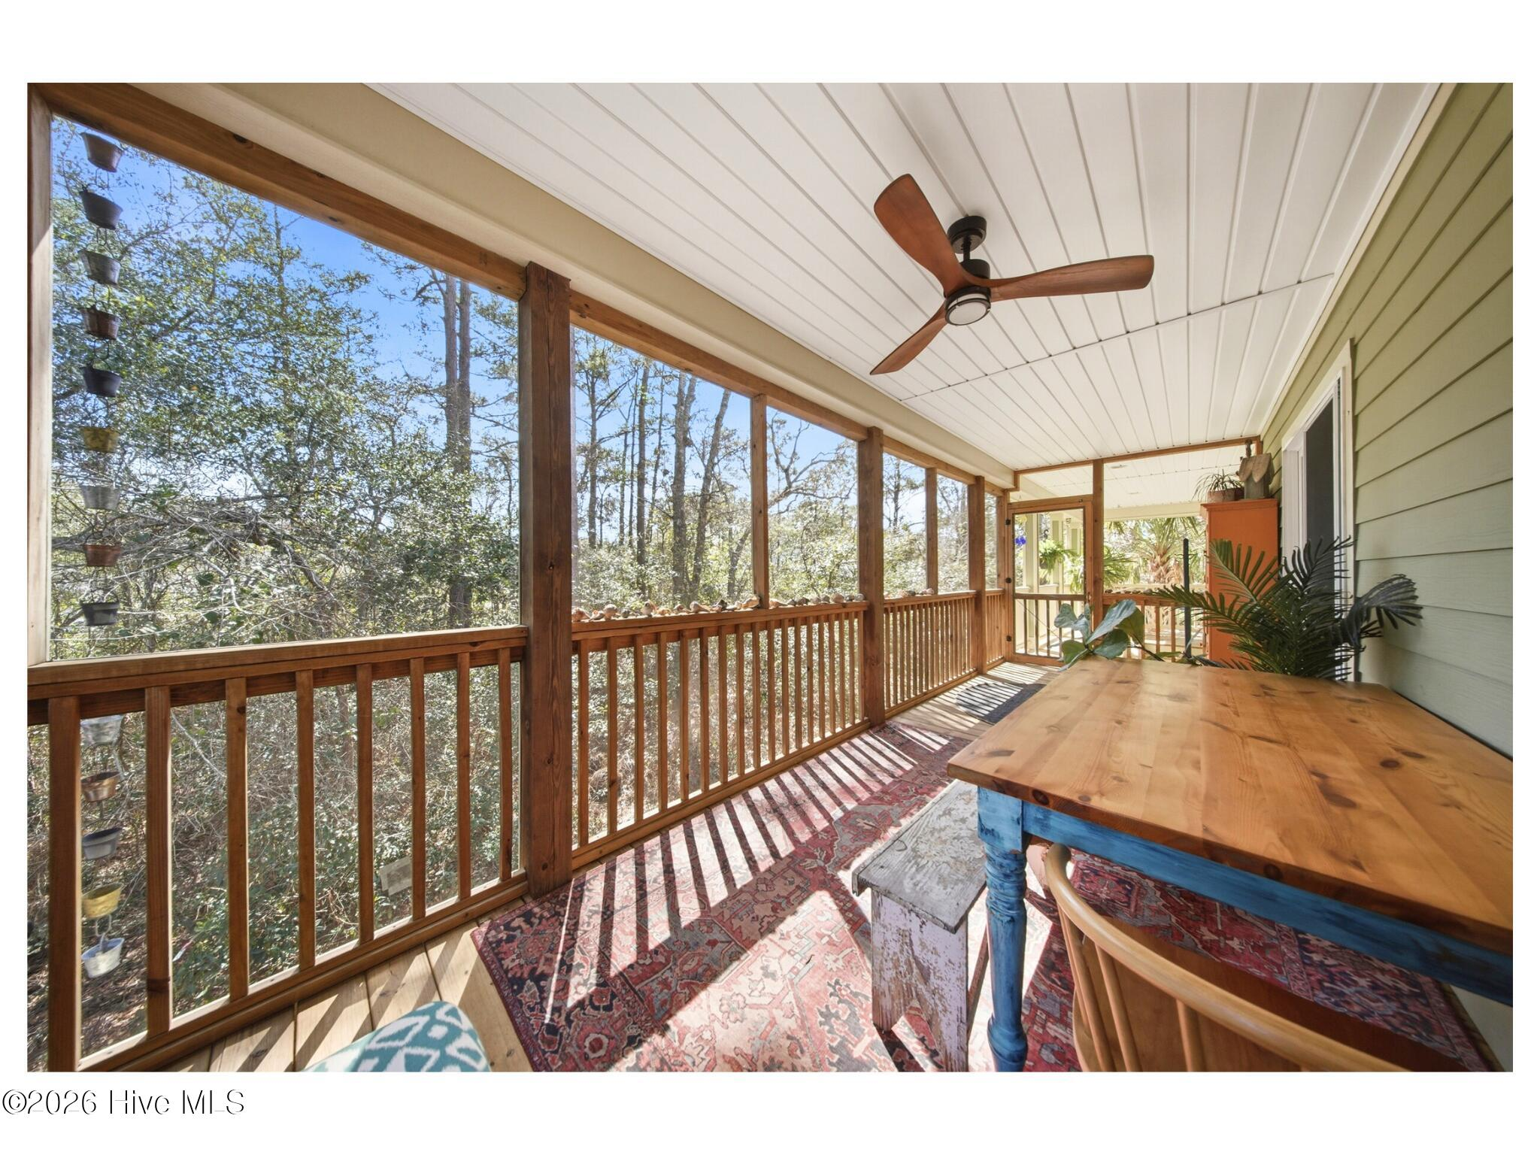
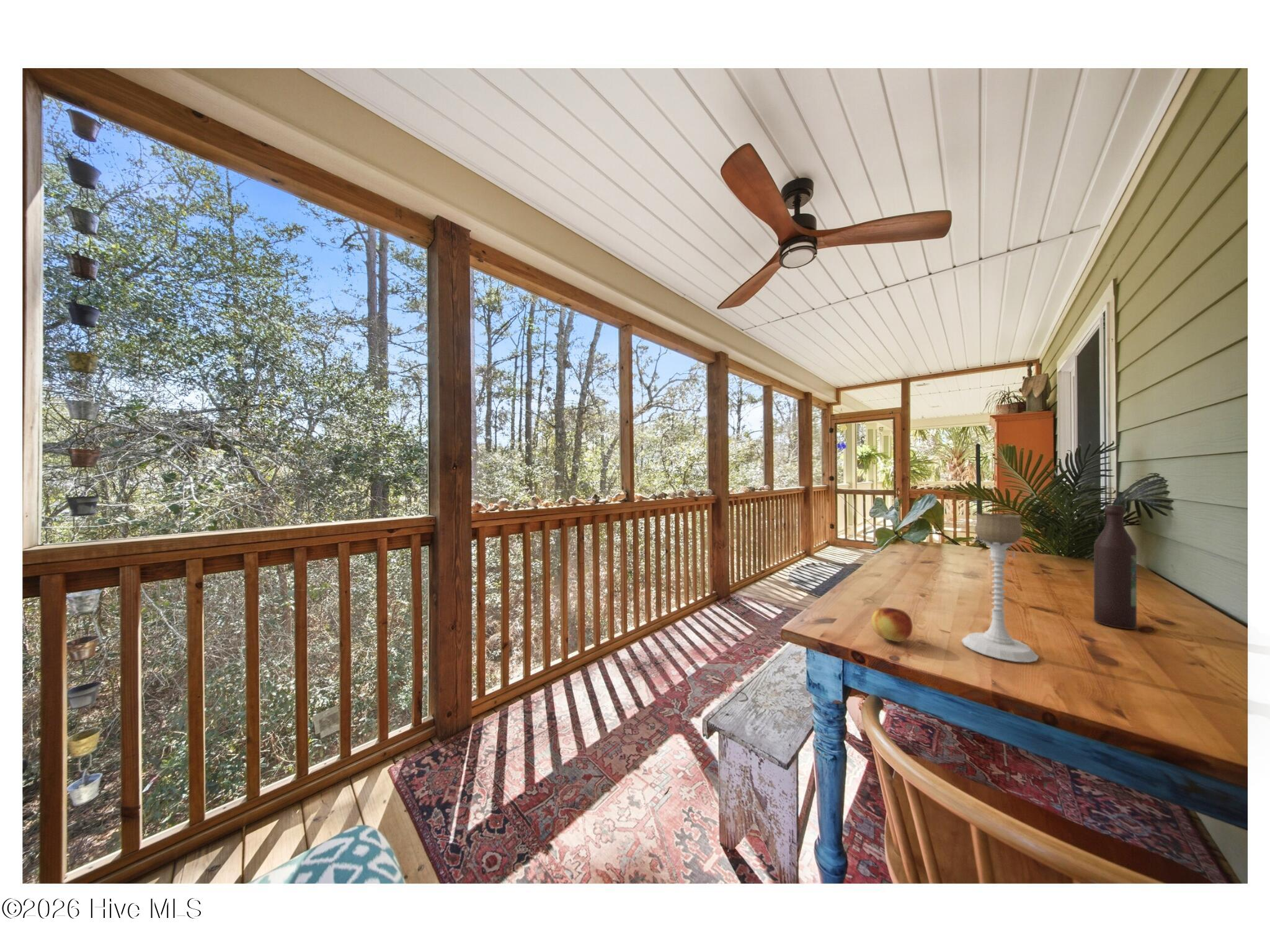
+ candle holder [961,513,1039,663]
+ fruit [871,607,913,642]
+ wine bottle [1093,505,1137,630]
